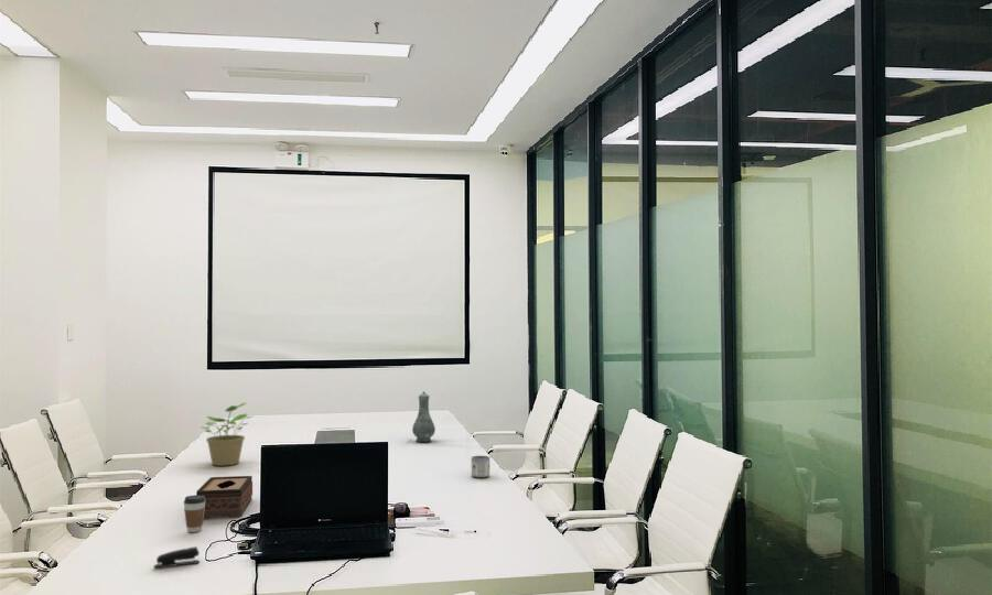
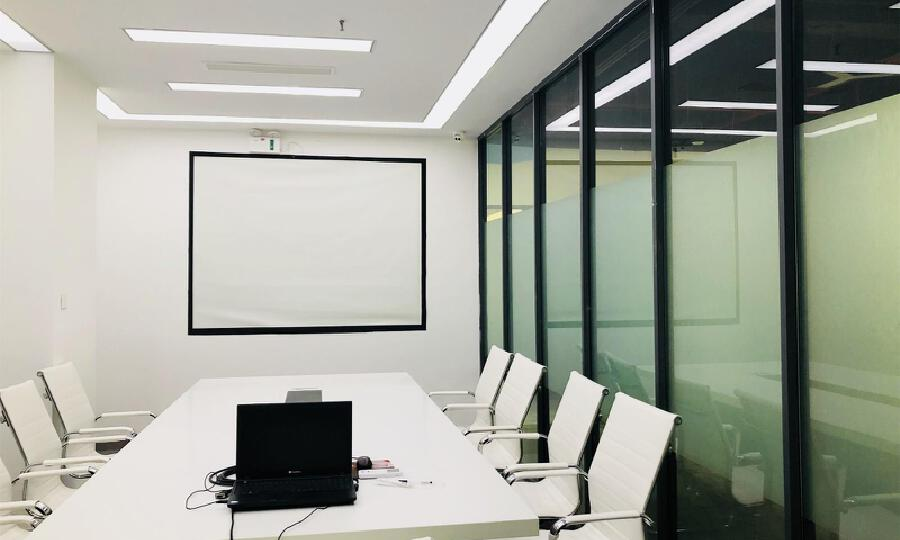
- vase [411,390,436,443]
- potted plant [202,401,252,467]
- coffee cup [183,495,206,533]
- mug [471,455,490,478]
- tissue box [195,475,254,519]
- stapler [153,545,201,569]
